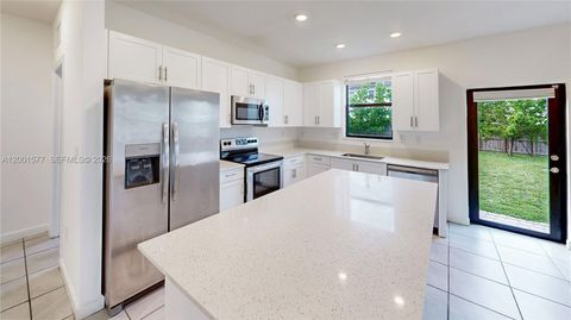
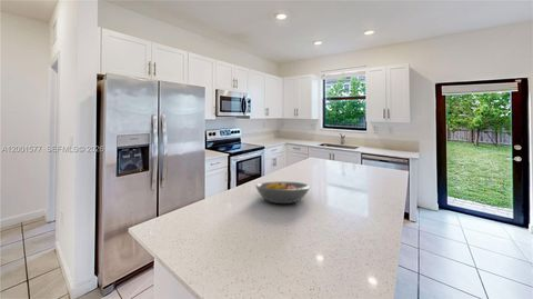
+ fruit bowl [254,181,311,205]
